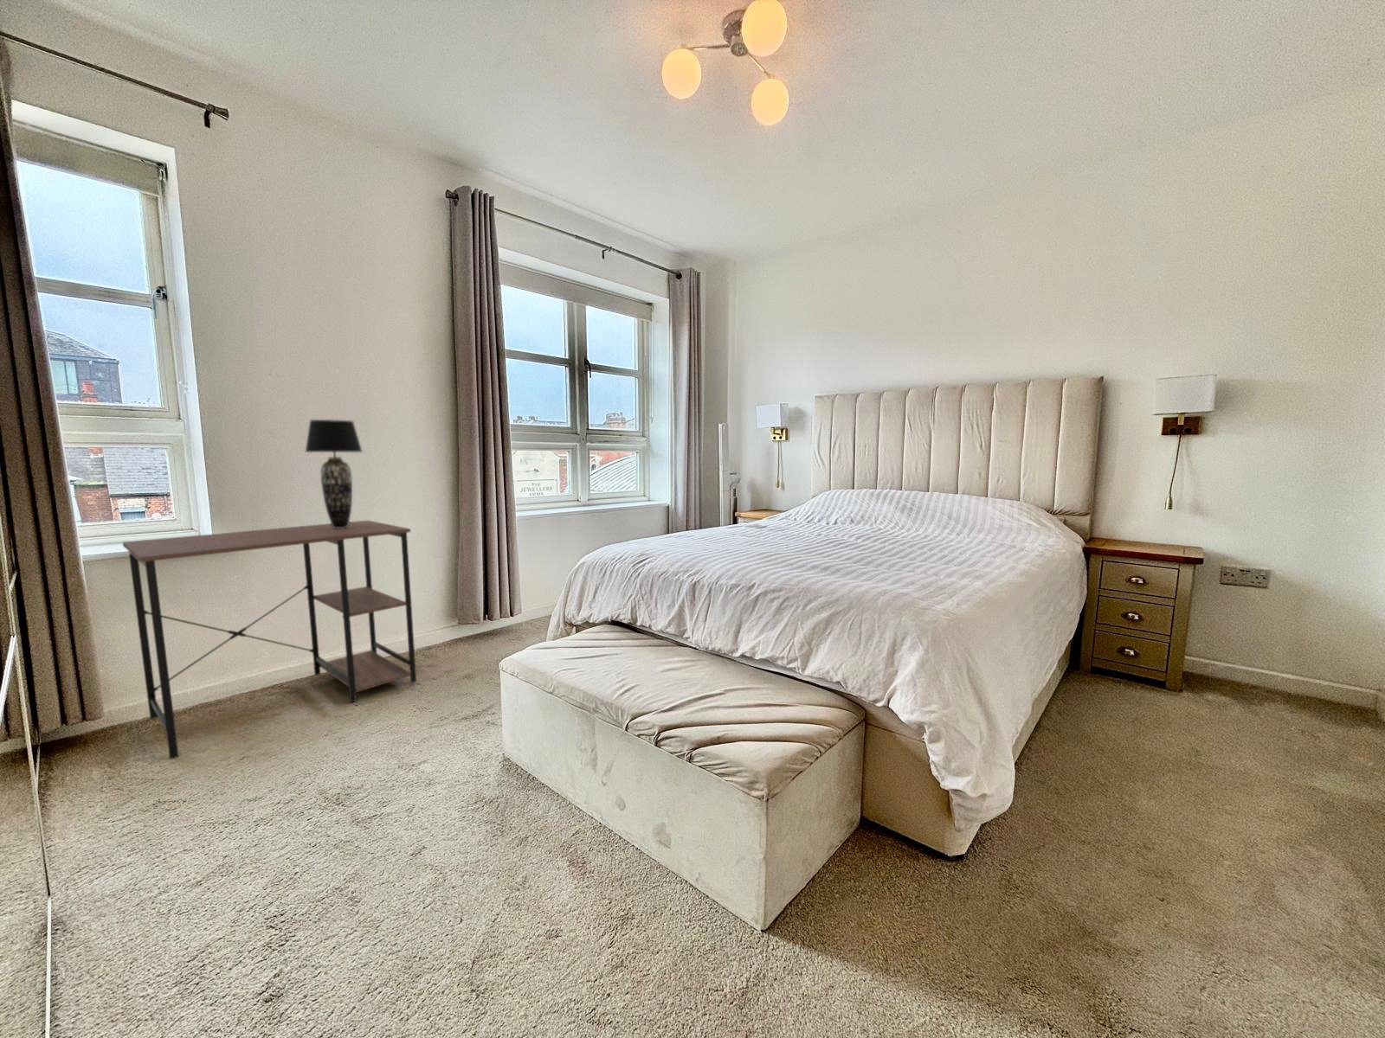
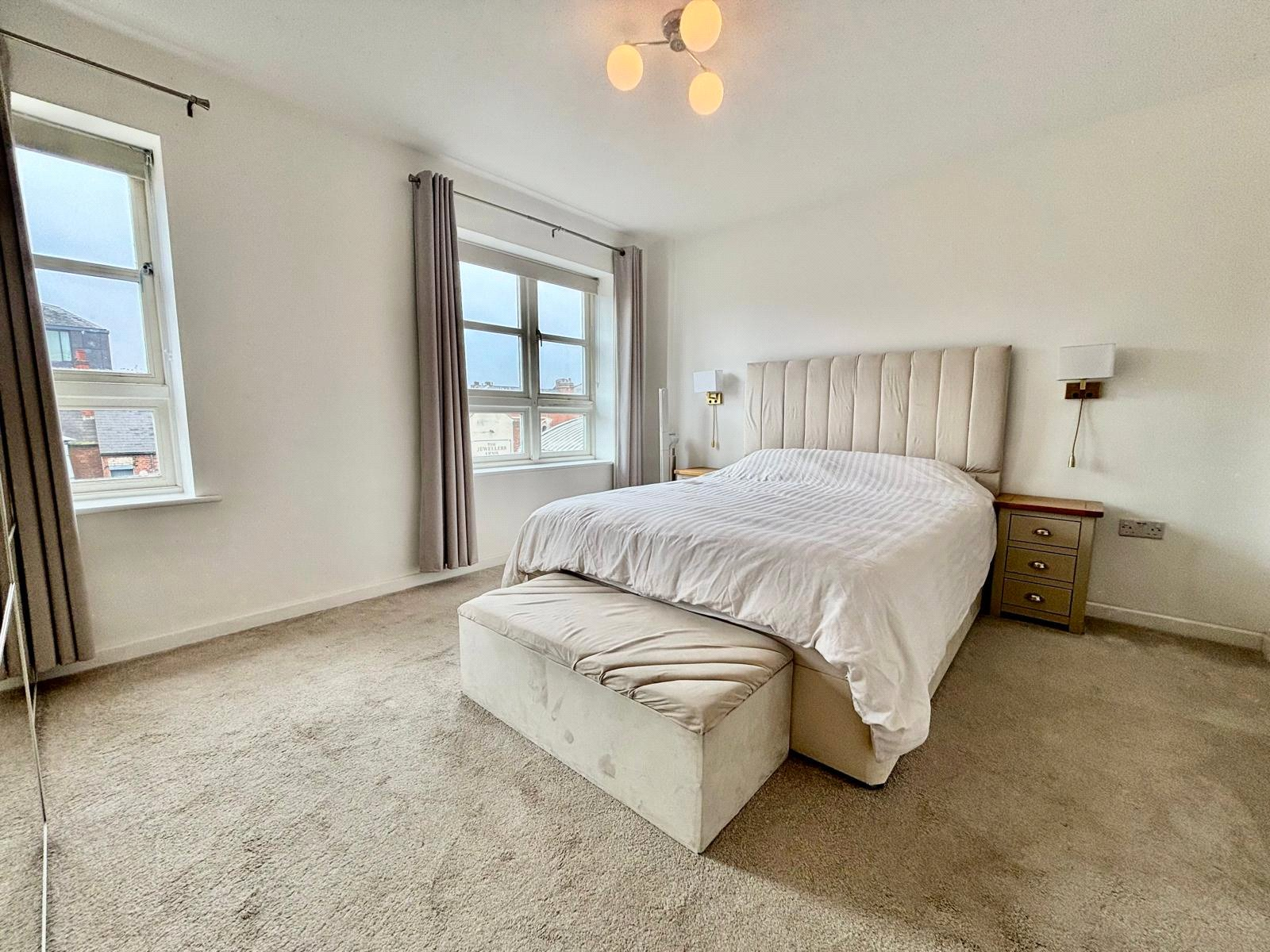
- desk [122,519,418,760]
- table lamp [304,419,363,529]
